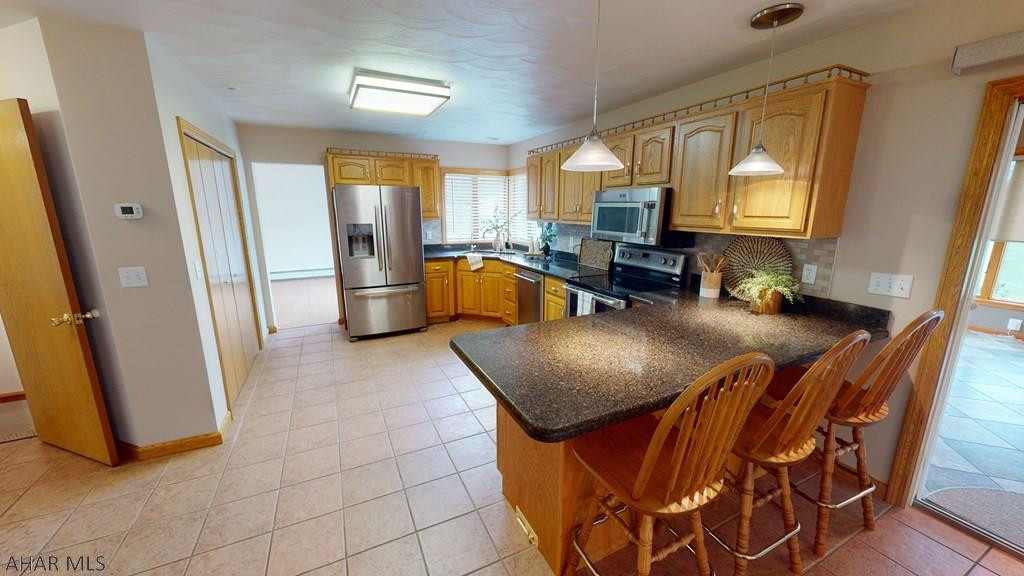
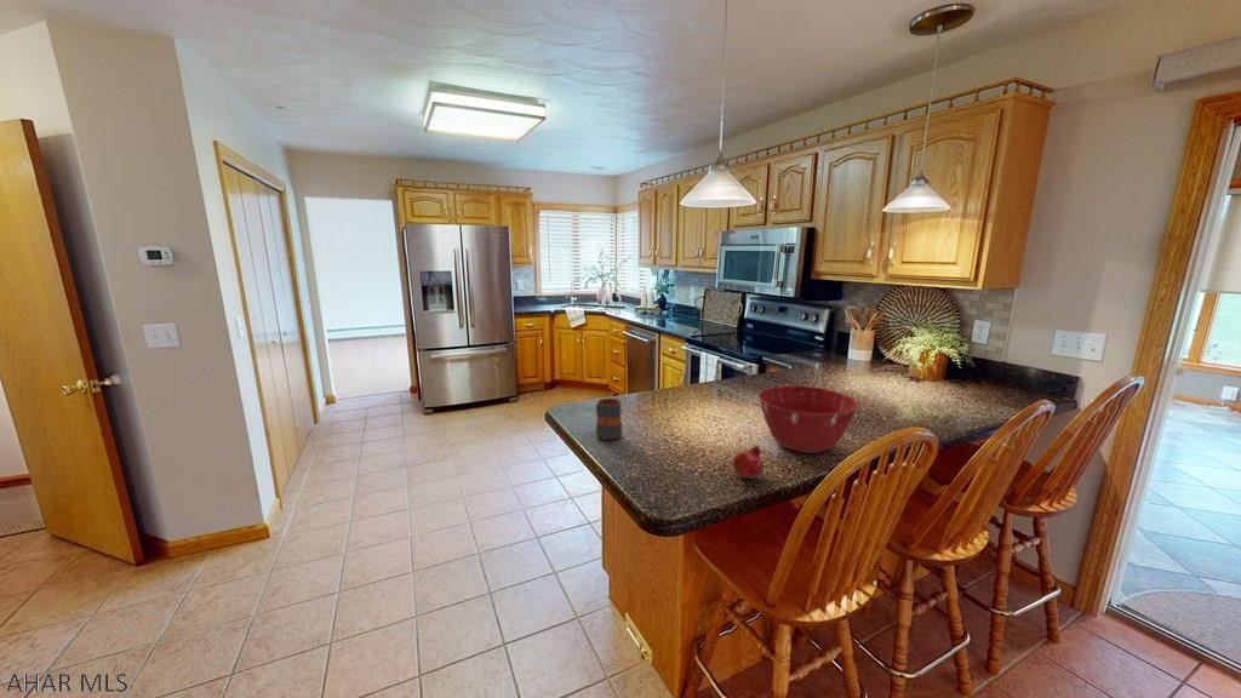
+ mixing bowl [757,384,859,454]
+ fruit [732,445,765,480]
+ mug [595,397,623,441]
